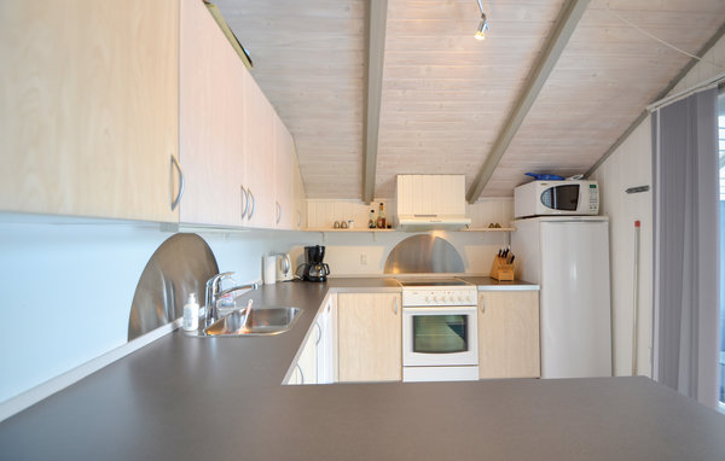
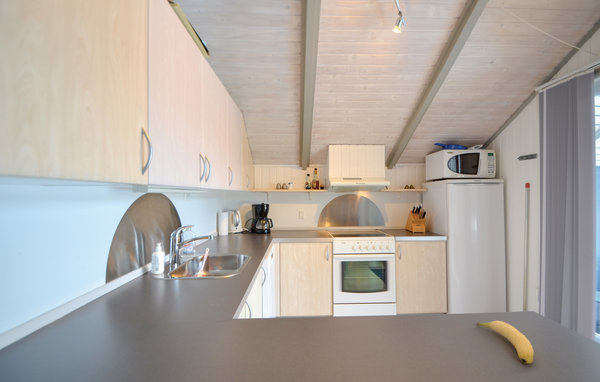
+ banana [475,320,535,364]
